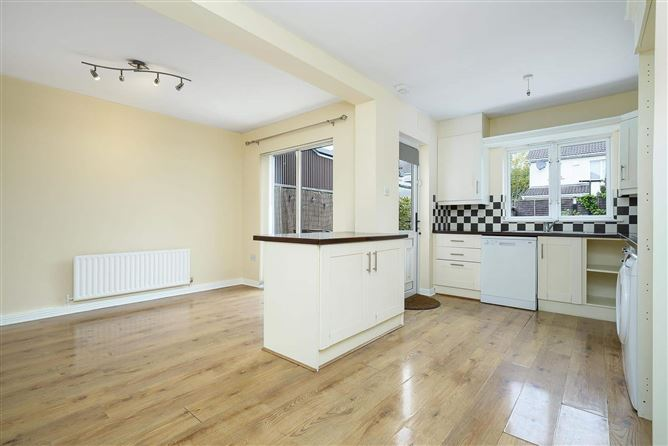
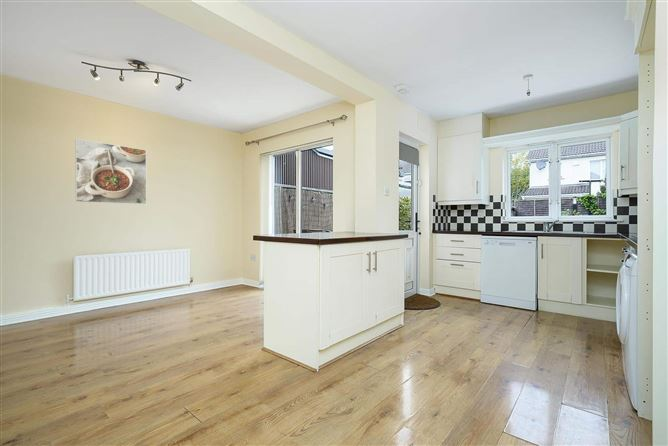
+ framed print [74,138,147,205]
